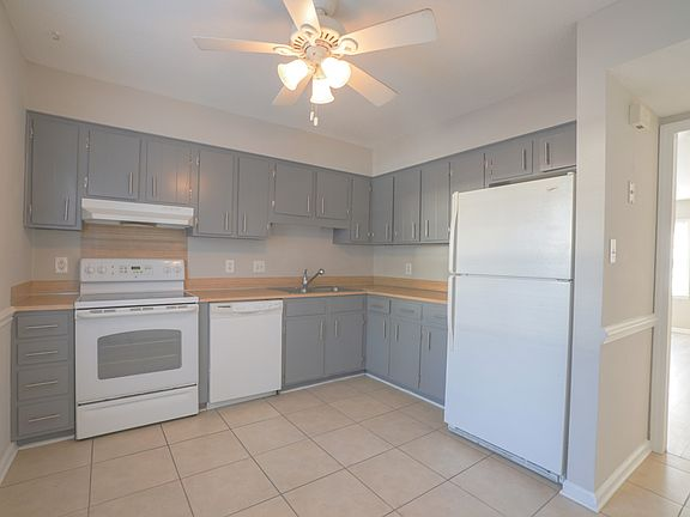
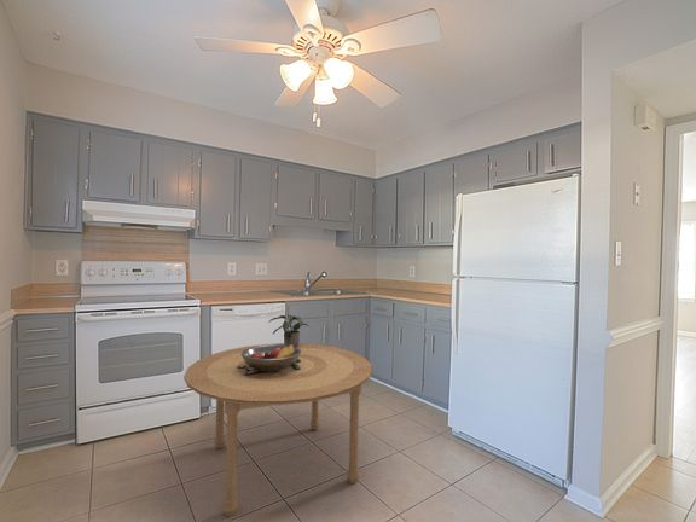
+ potted plant [268,314,309,347]
+ fruit bowl [242,343,301,372]
+ dining table [182,342,373,518]
